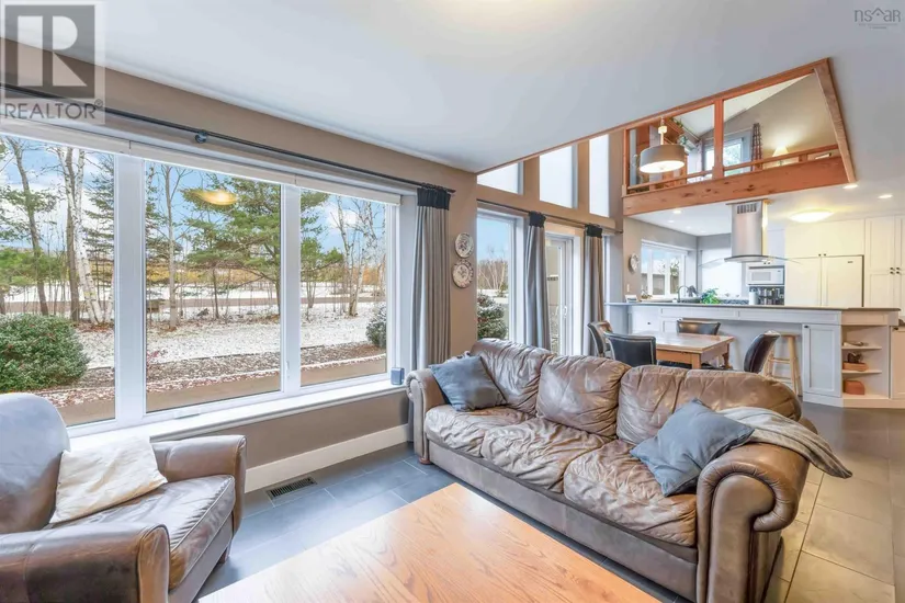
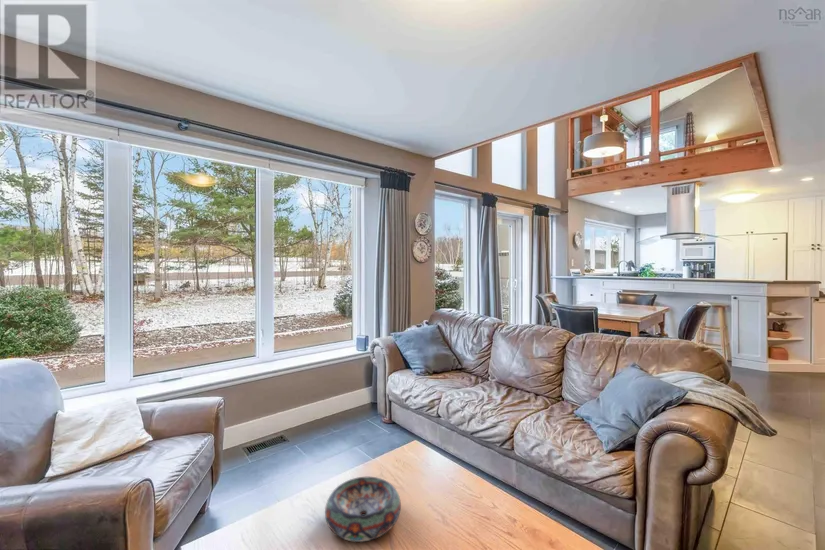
+ decorative bowl [324,476,402,543]
